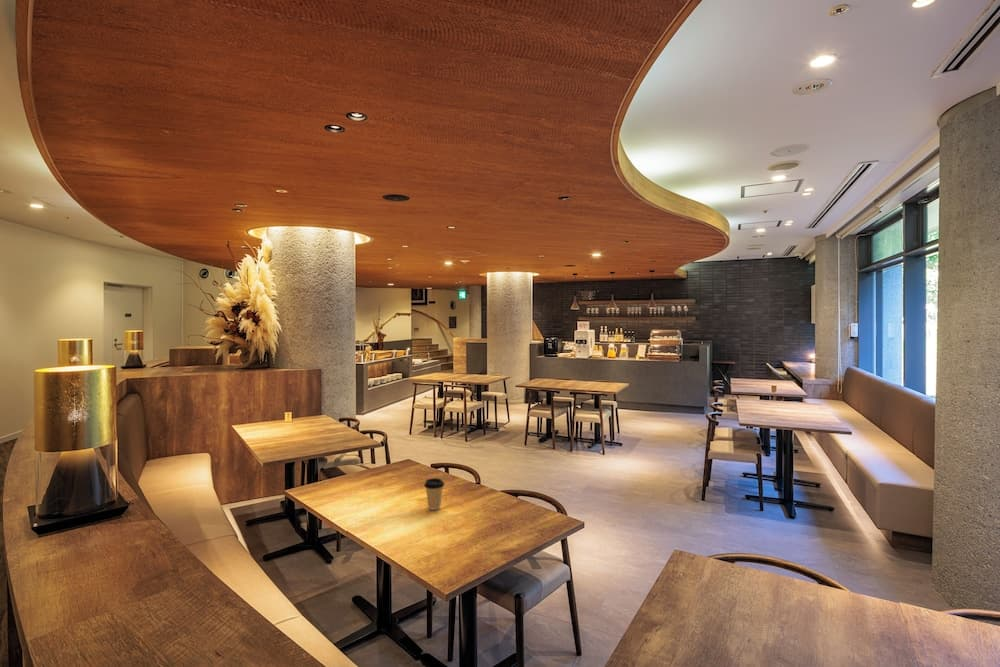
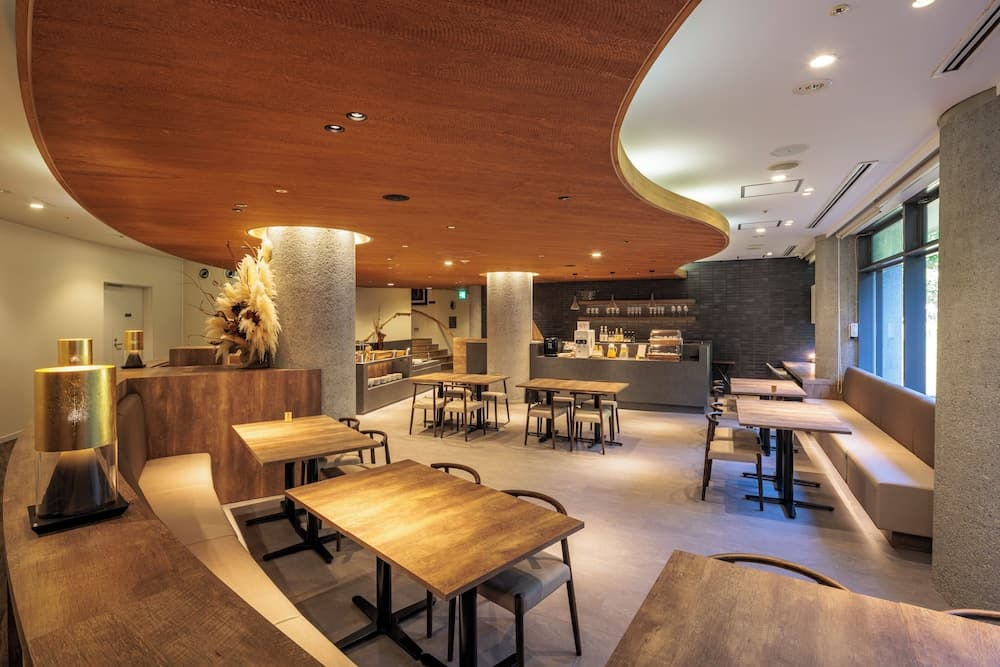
- coffee cup [423,477,445,511]
